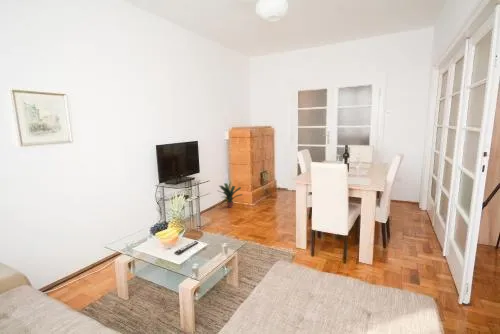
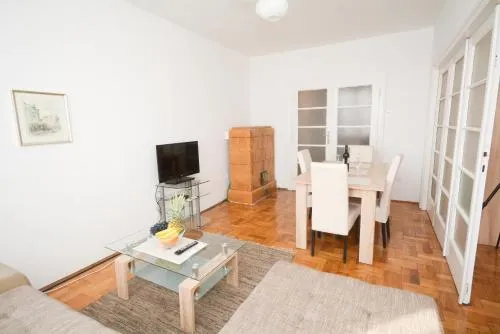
- potted plant [216,182,243,209]
